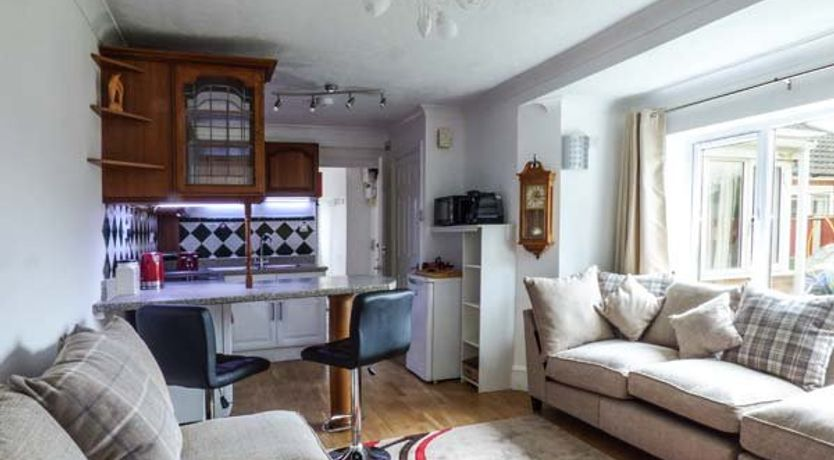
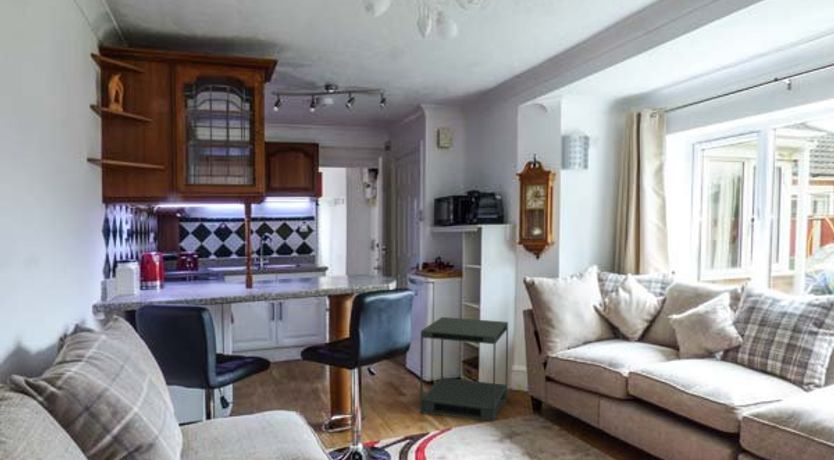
+ side table [419,316,509,422]
